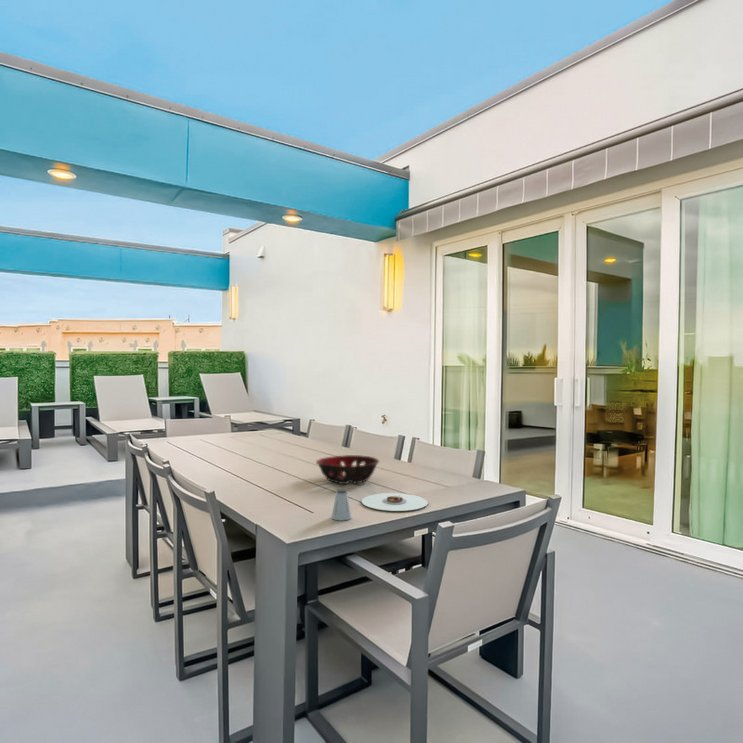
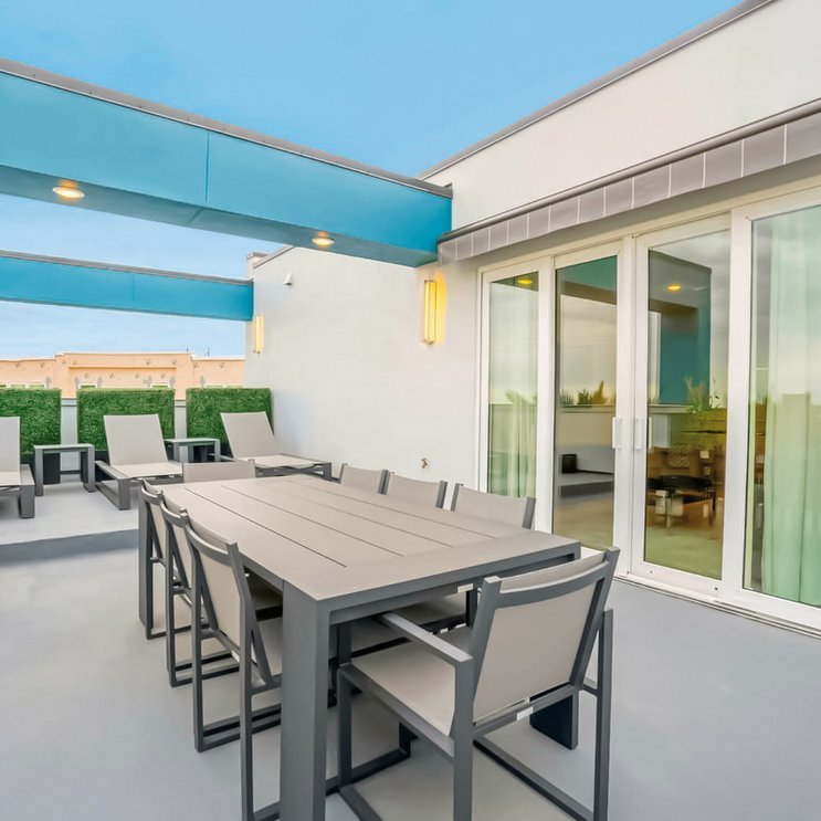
- saltshaker [331,488,352,521]
- plate [361,492,429,512]
- decorative bowl [315,454,380,485]
